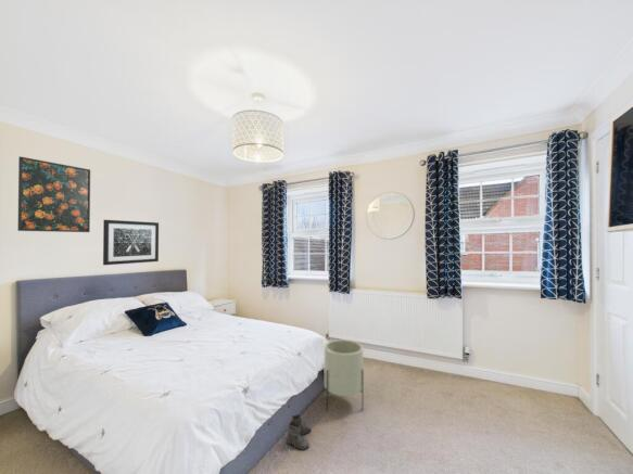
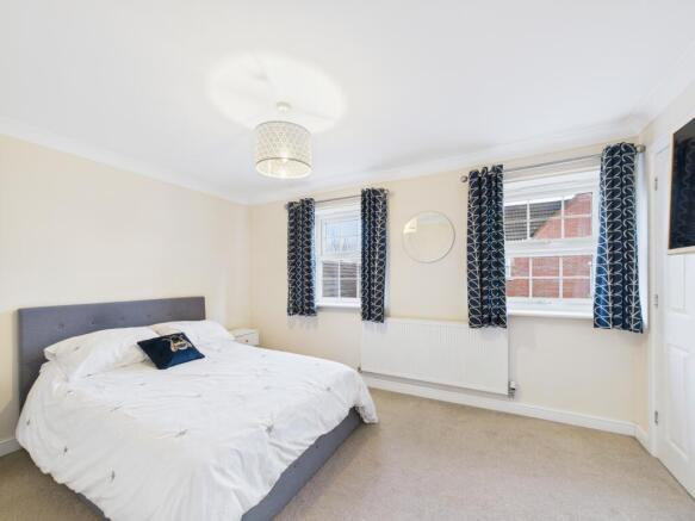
- boots [286,413,312,451]
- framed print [17,155,91,233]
- planter [324,338,365,412]
- wall art [102,219,160,266]
